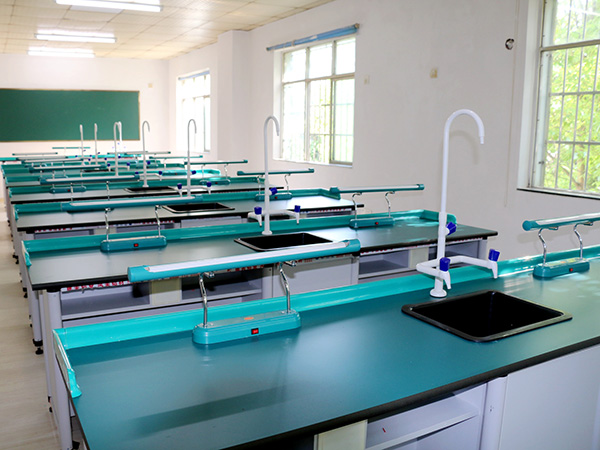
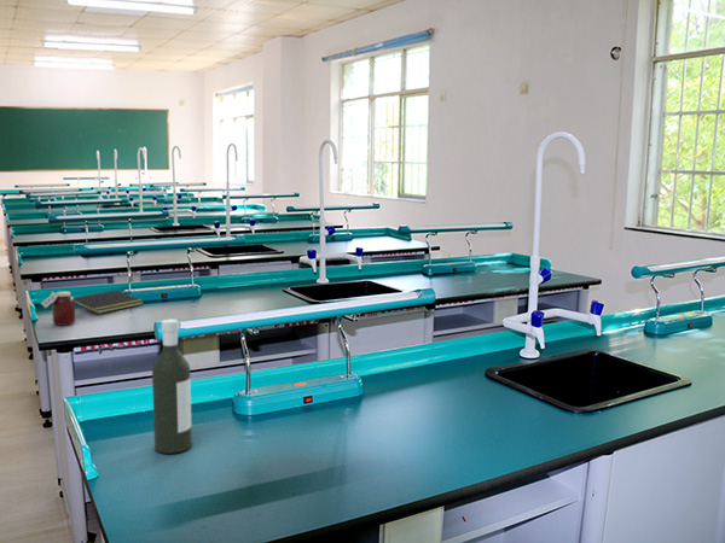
+ notepad [72,288,145,315]
+ bottle [151,319,193,455]
+ jar [40,291,76,327]
